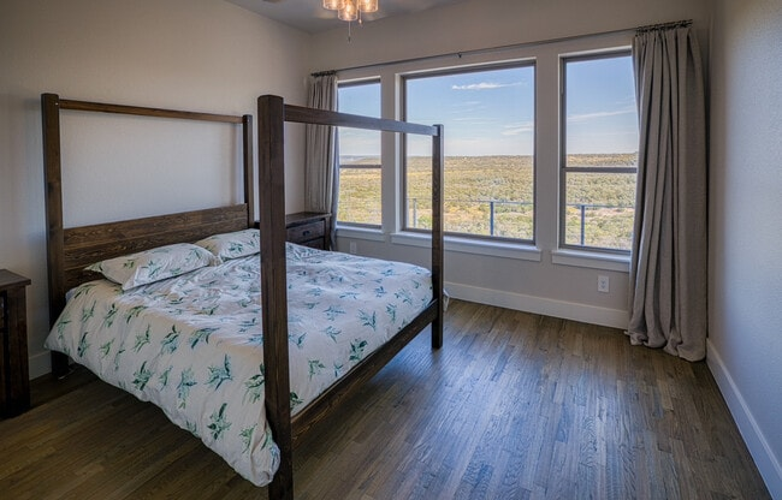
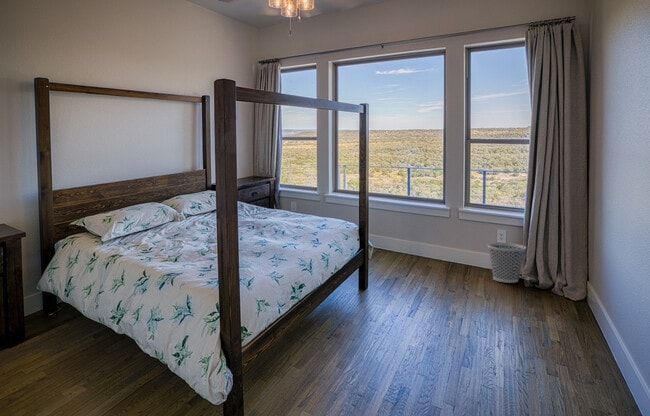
+ wastebasket [487,242,527,284]
